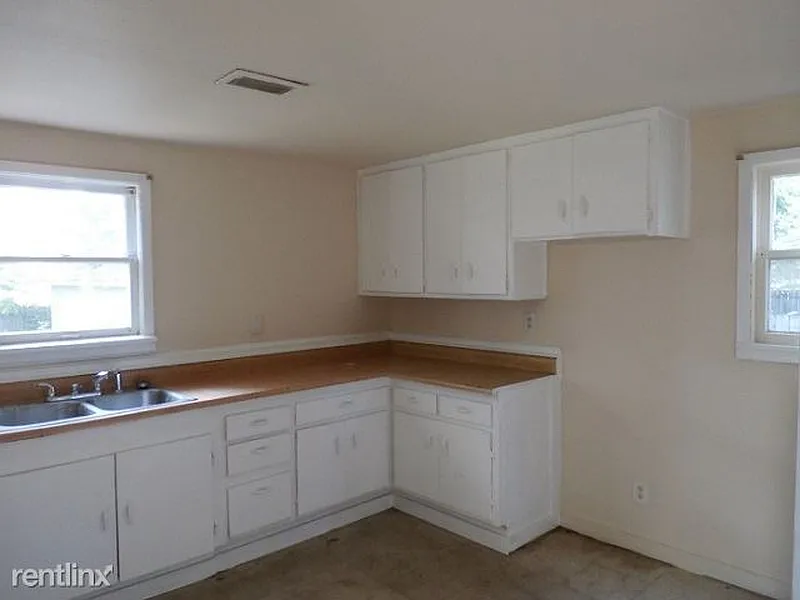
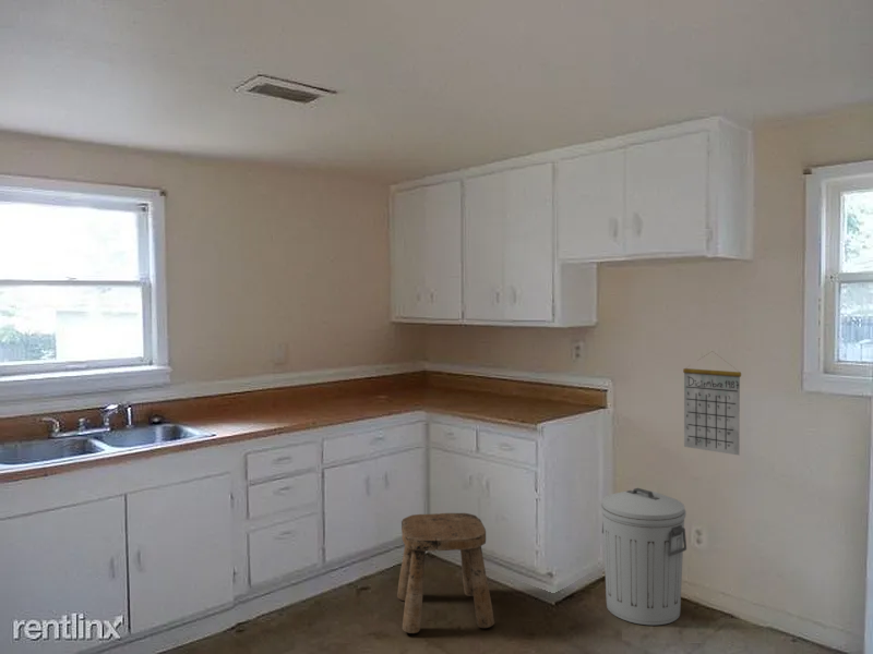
+ trash can [600,487,687,626]
+ calendar [682,350,742,457]
+ stool [396,512,495,634]
